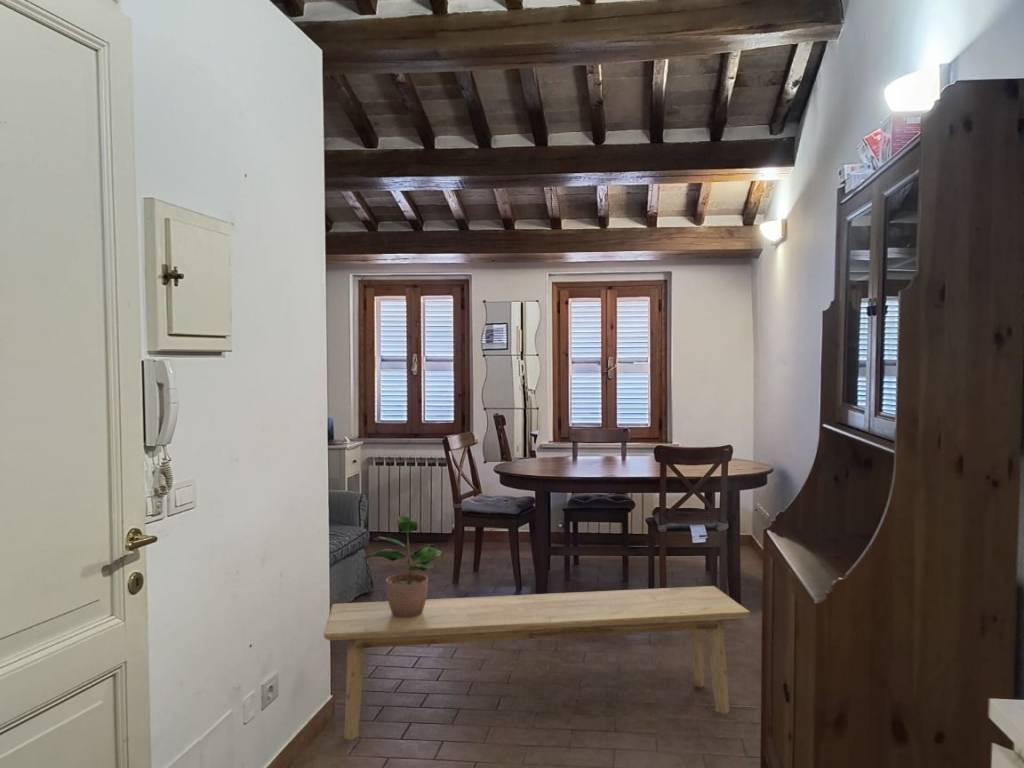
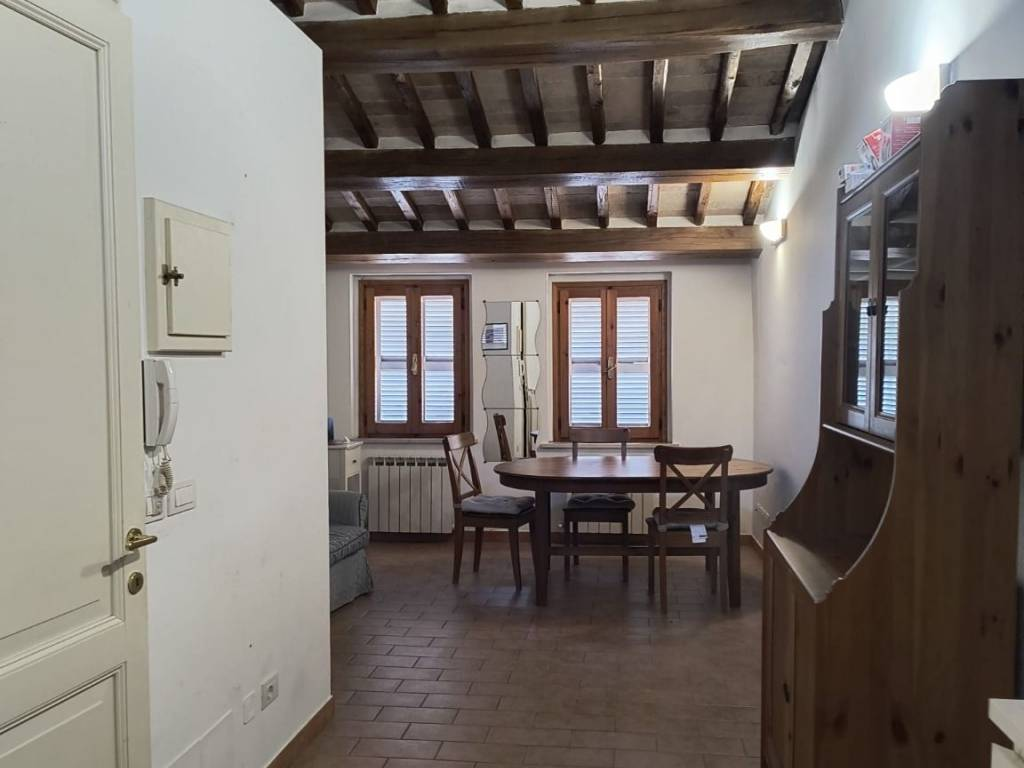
- potted plant [364,514,445,618]
- bench [323,585,751,742]
